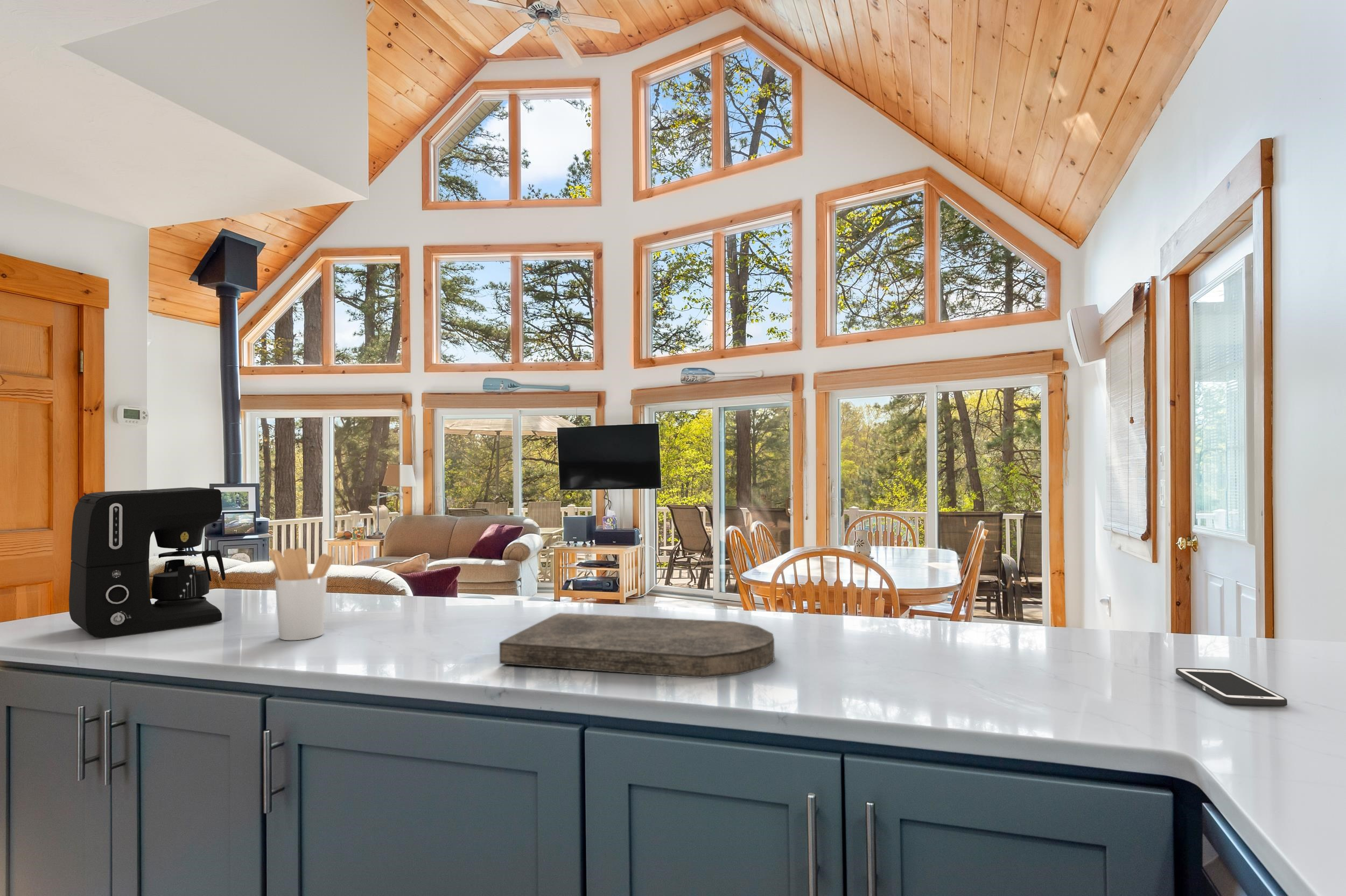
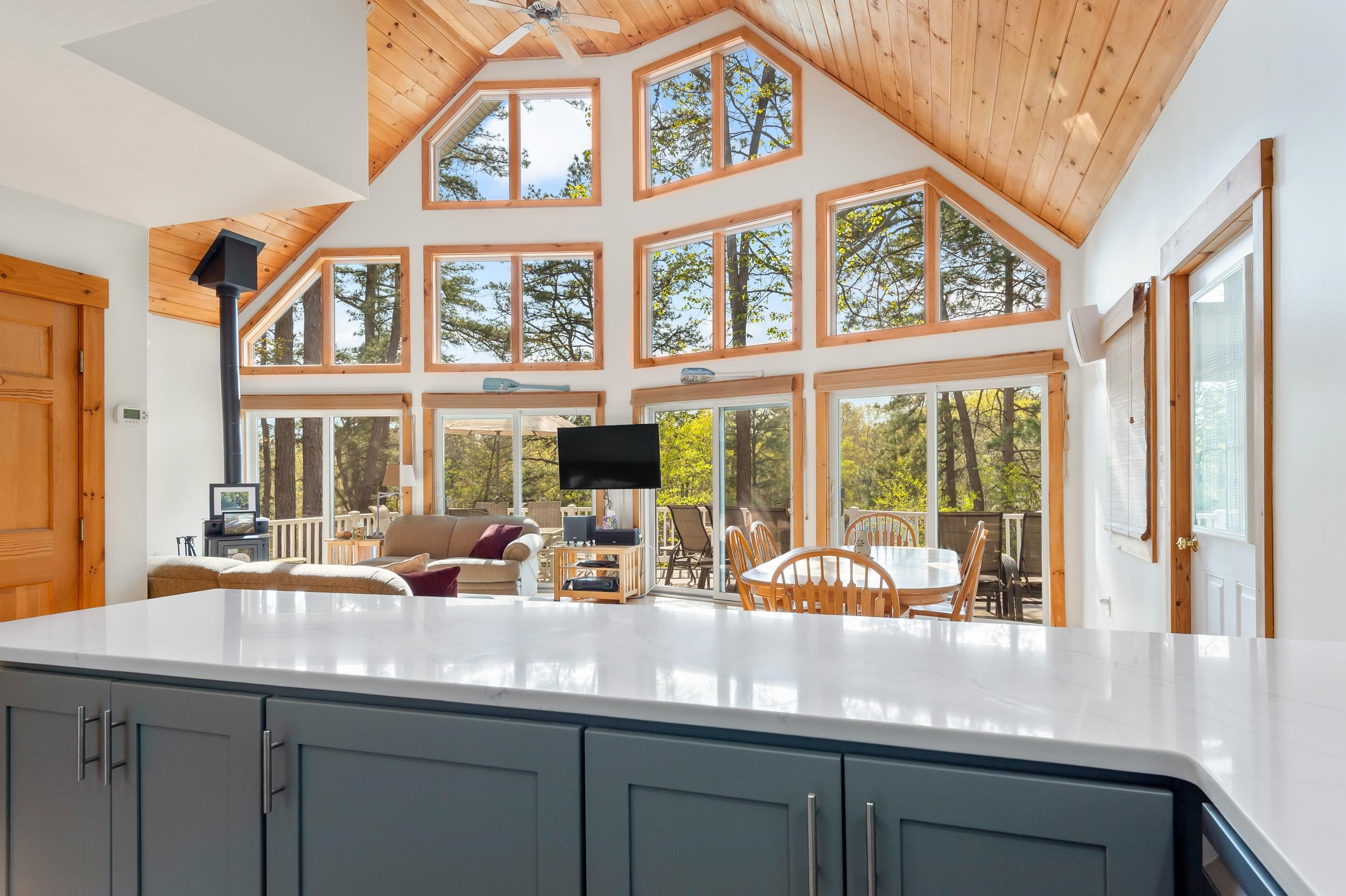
- cell phone [1175,667,1288,707]
- utensil holder [268,547,334,641]
- cutting board [499,612,775,679]
- coffee maker [68,487,226,638]
